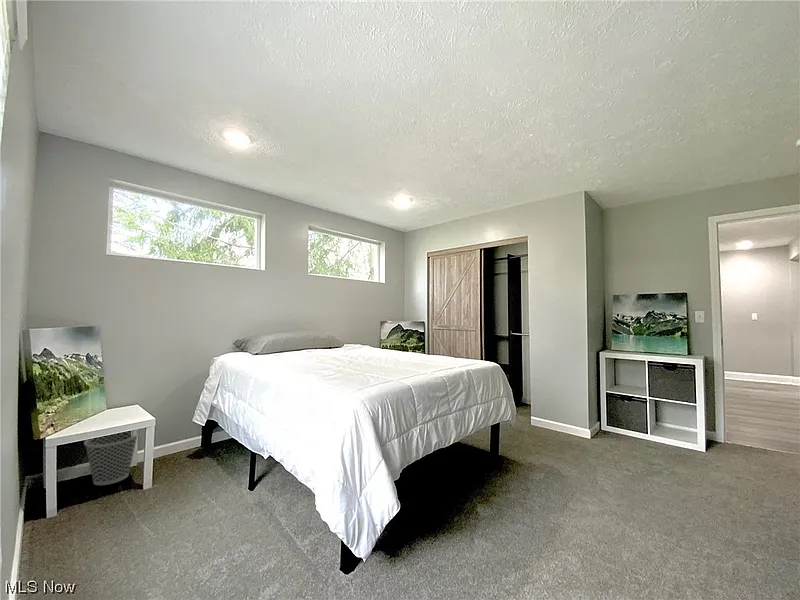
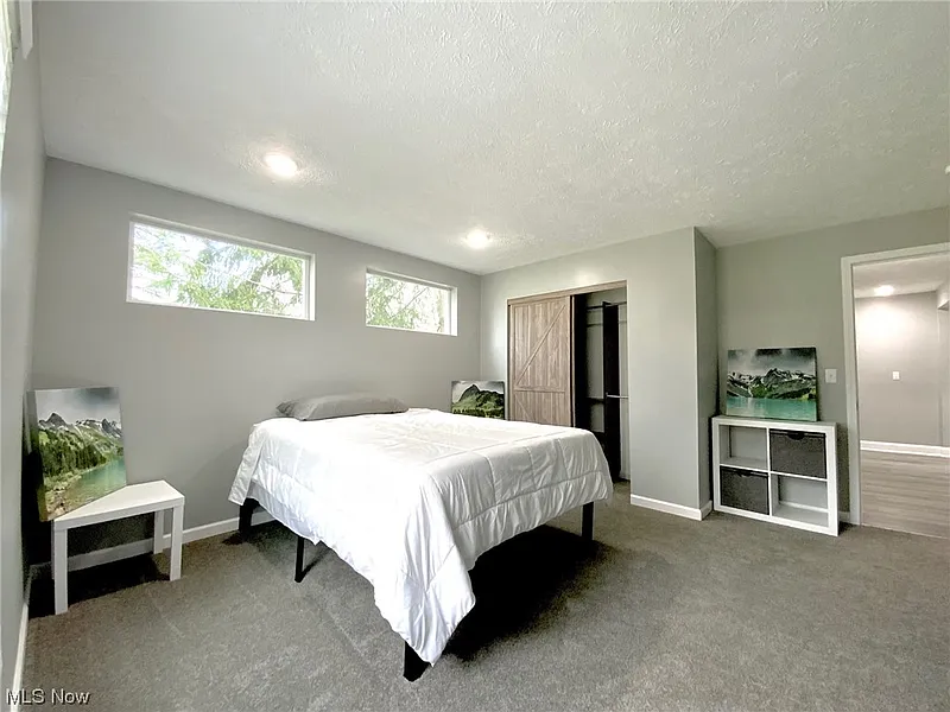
- wastebasket [83,430,140,486]
